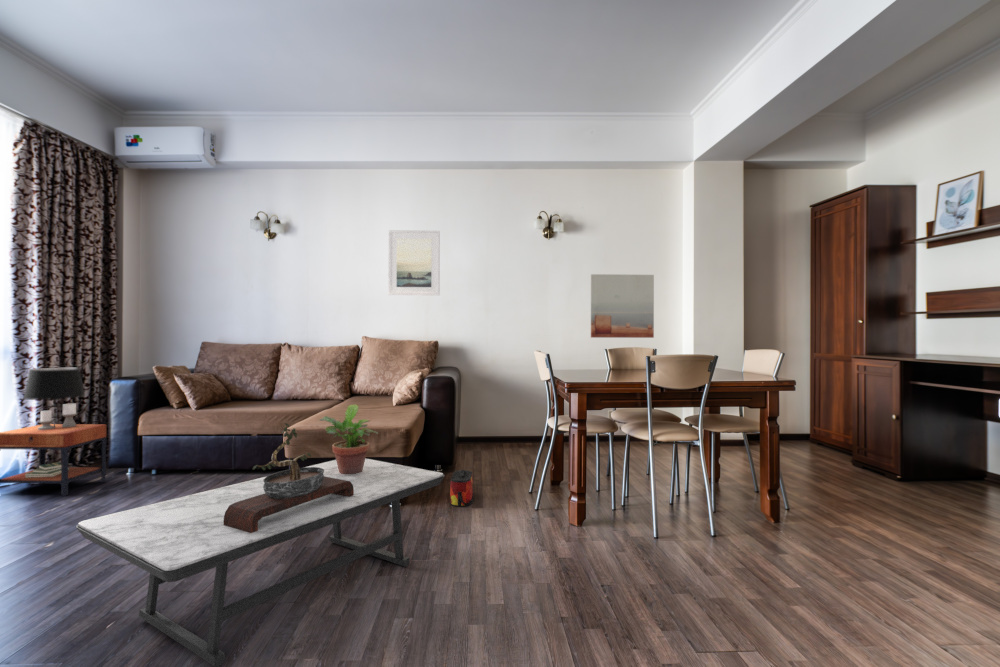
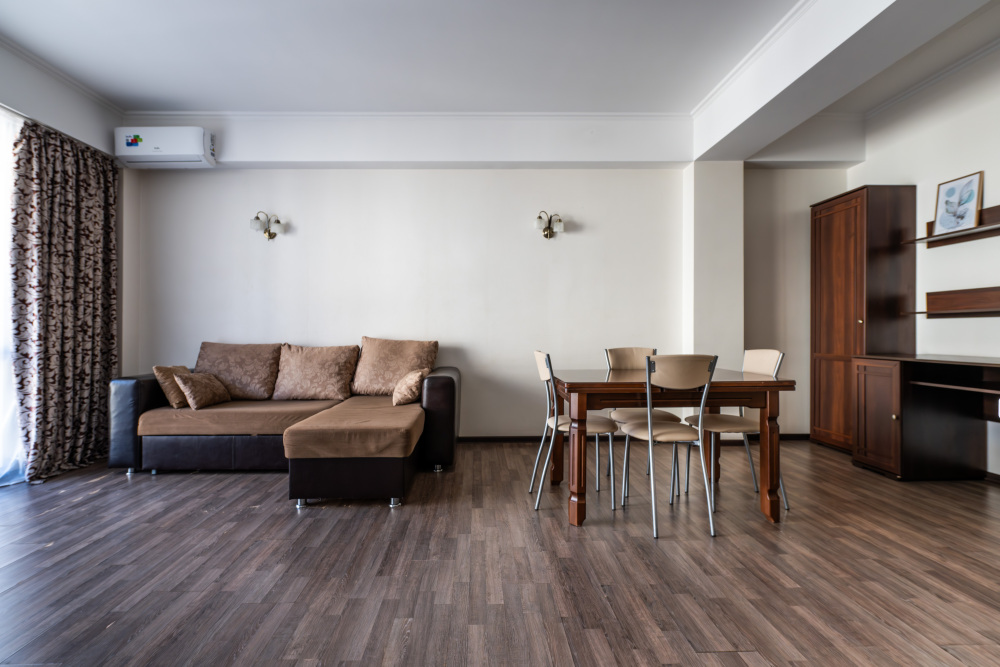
- side table [0,402,107,497]
- coffee table [75,458,445,667]
- wall art [590,273,655,339]
- potted plant [318,404,379,474]
- table lamp [22,366,86,428]
- bag [449,469,475,508]
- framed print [387,229,441,296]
- bonsai tree [224,422,354,533]
